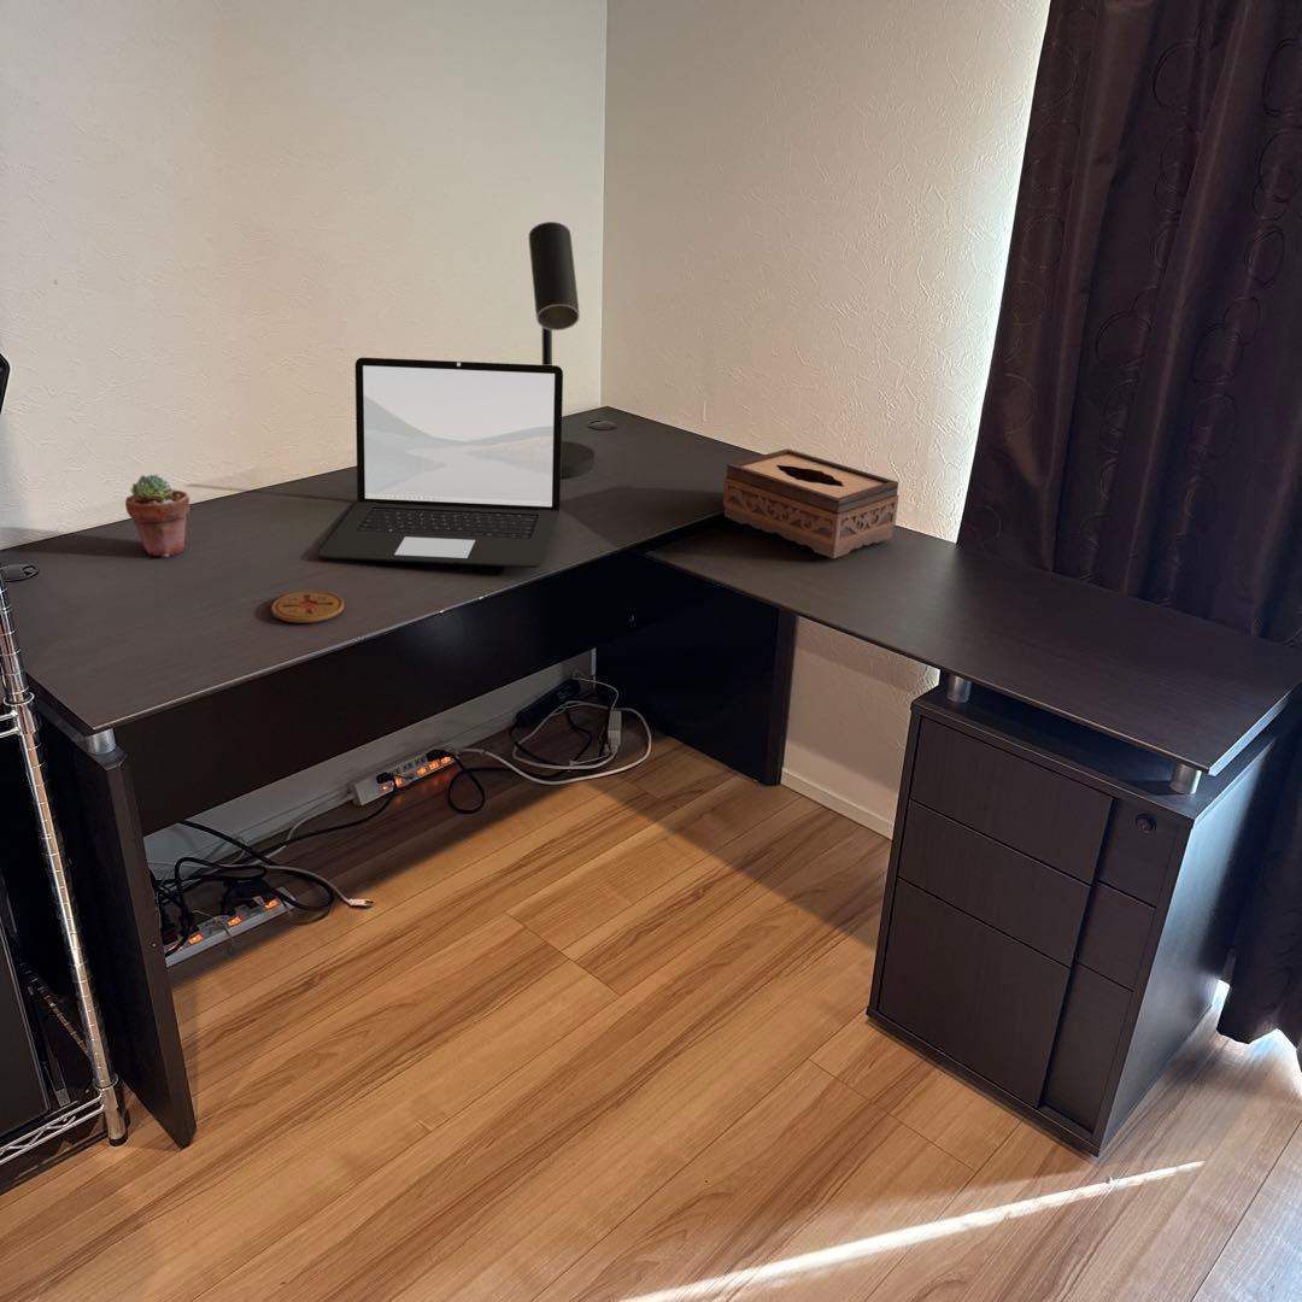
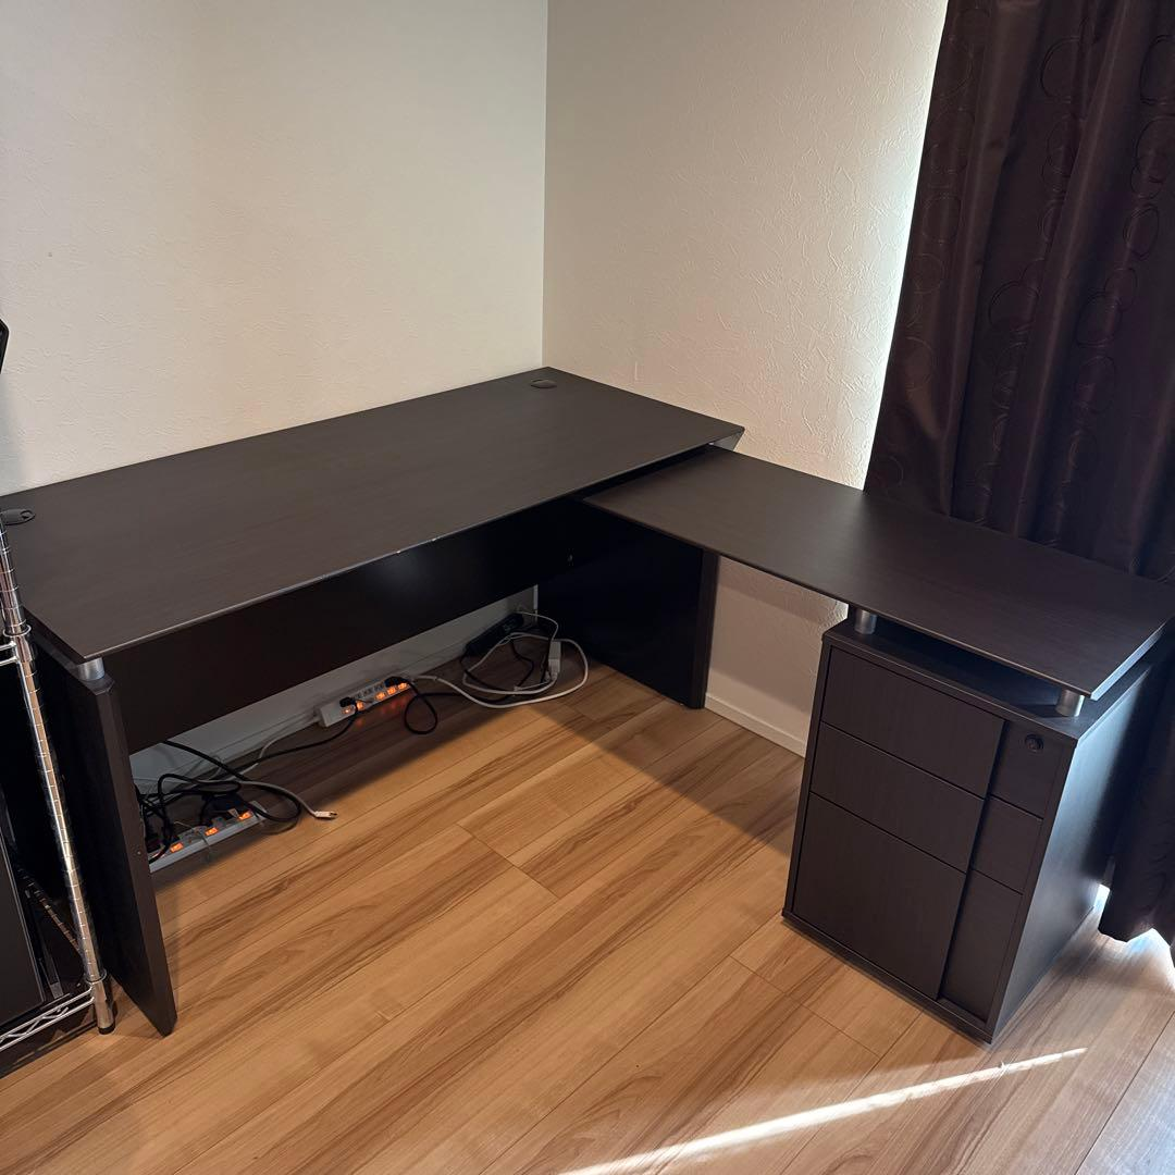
- coaster [270,590,345,624]
- laptop [317,357,564,569]
- potted succulent [124,474,190,558]
- tissue box [722,447,901,559]
- desk lamp [528,221,596,479]
